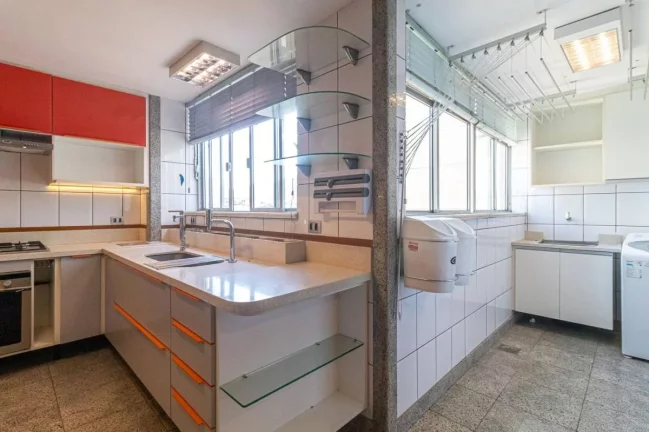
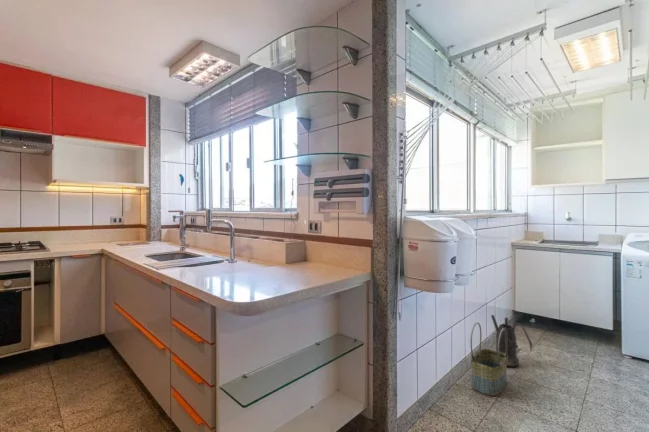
+ watering can [490,314,533,368]
+ basket [469,321,508,397]
